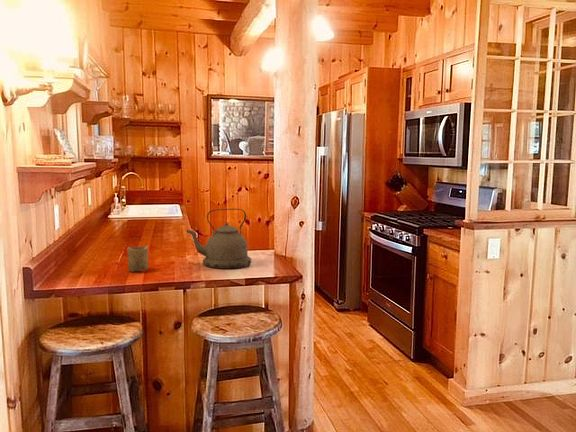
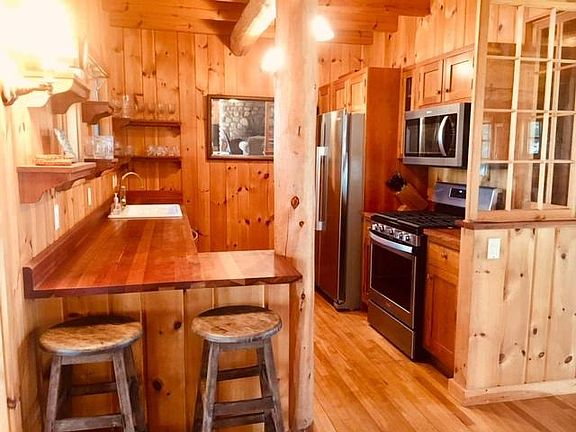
- cup [126,245,149,273]
- kettle [186,208,252,270]
